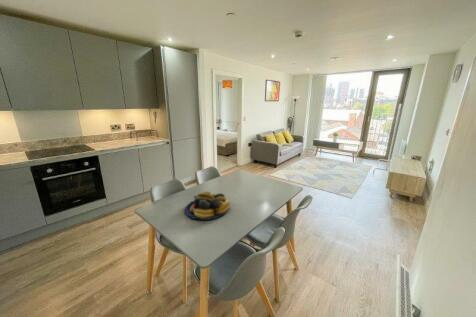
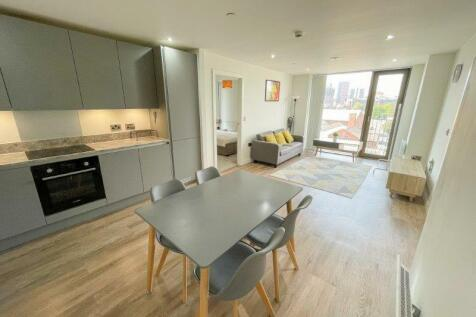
- fruit bowl [184,190,231,221]
